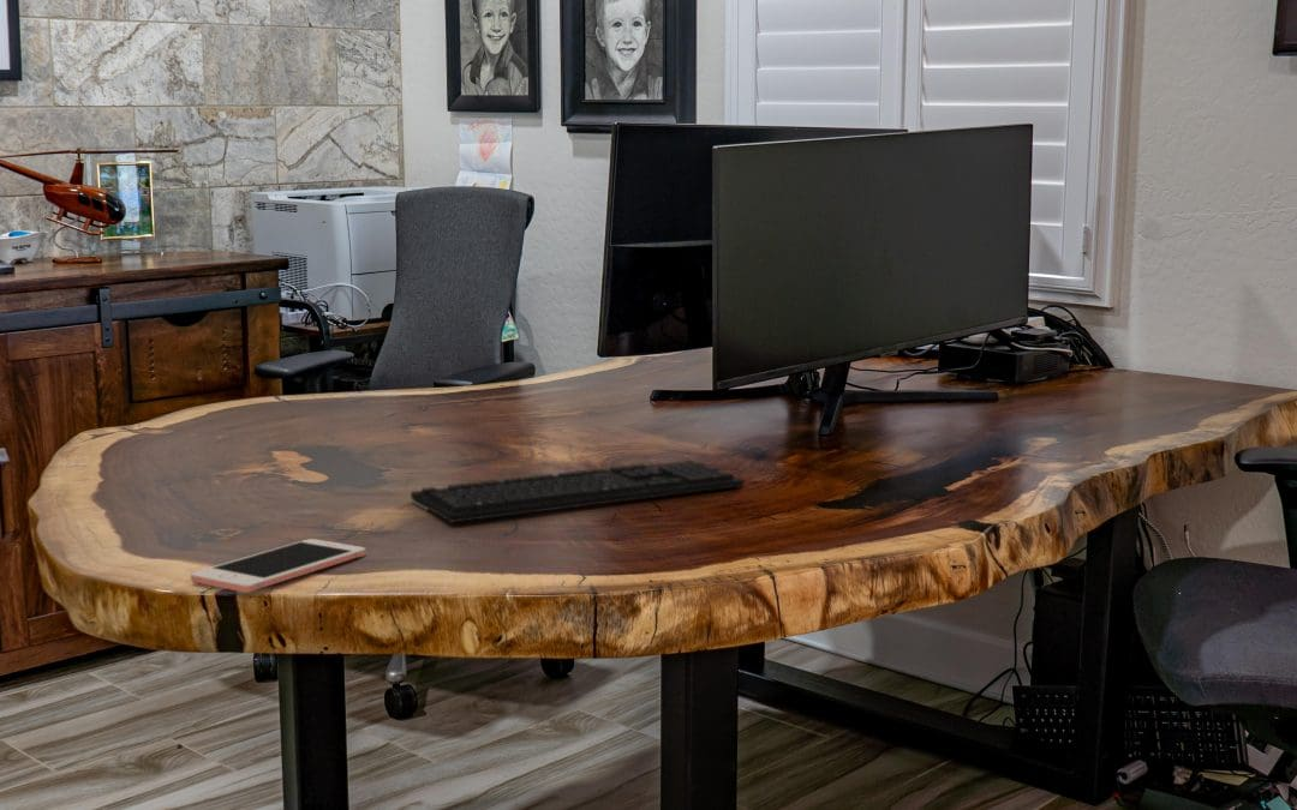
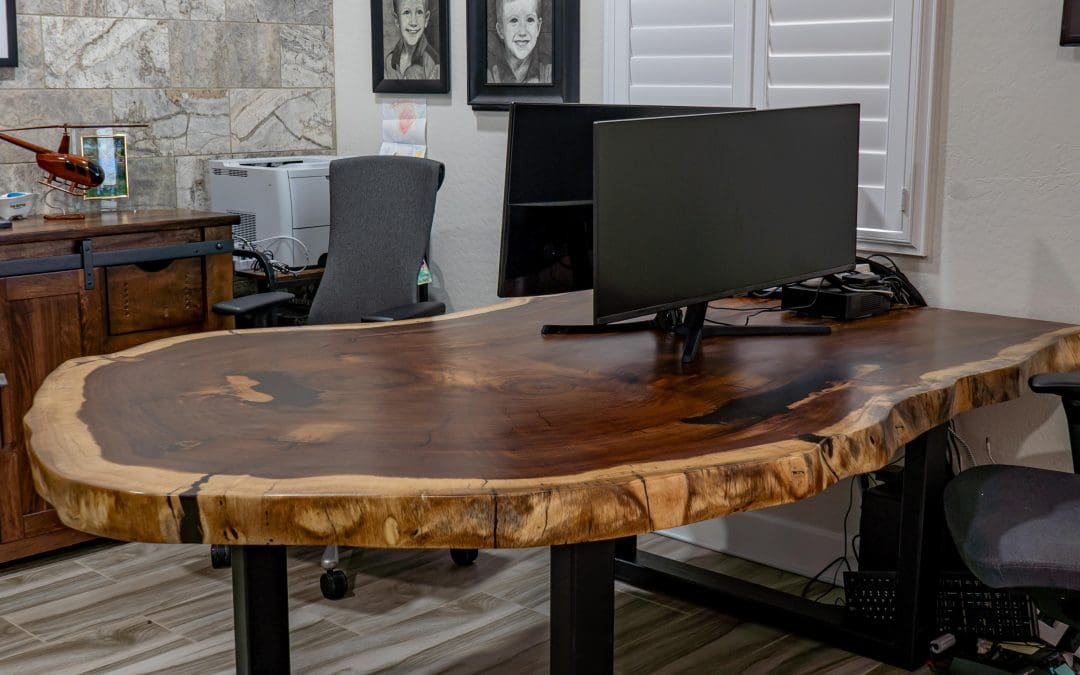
- keyboard [410,460,745,523]
- cell phone [190,538,366,594]
